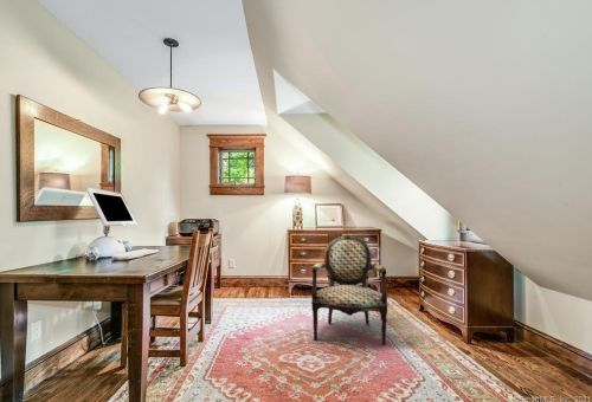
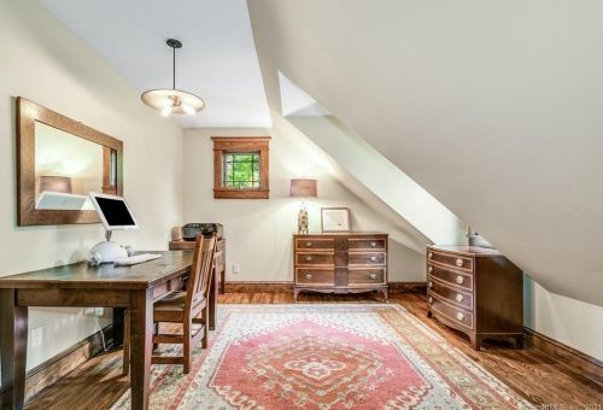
- armchair [310,234,388,346]
